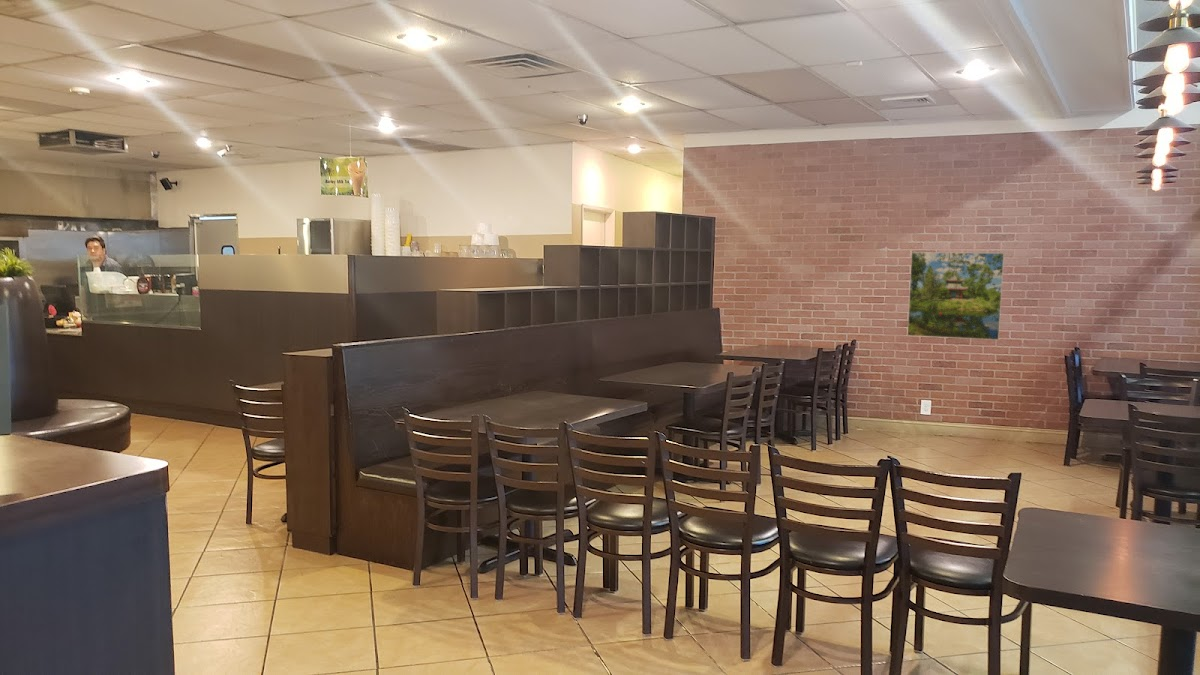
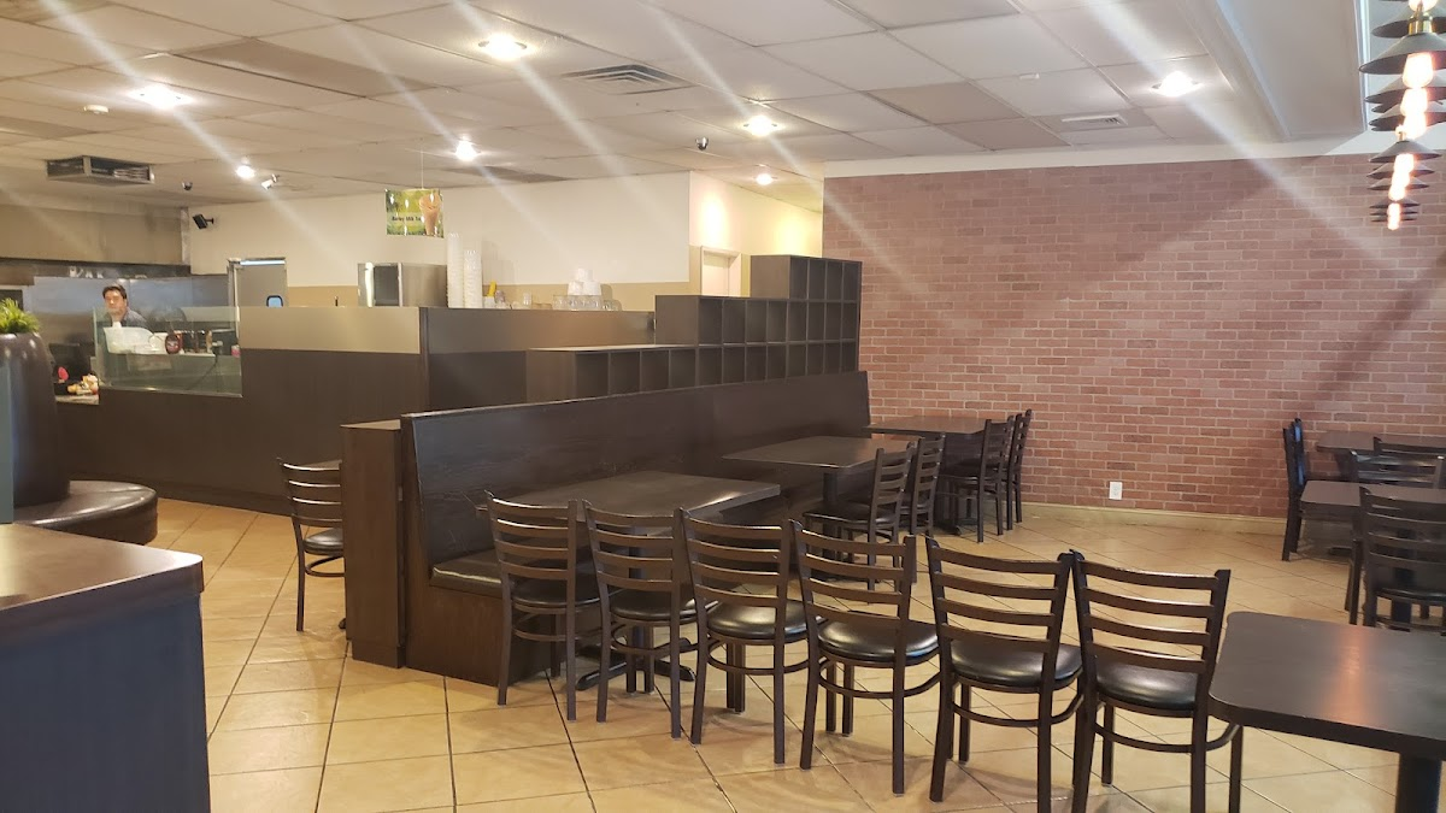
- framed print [906,251,1005,341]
